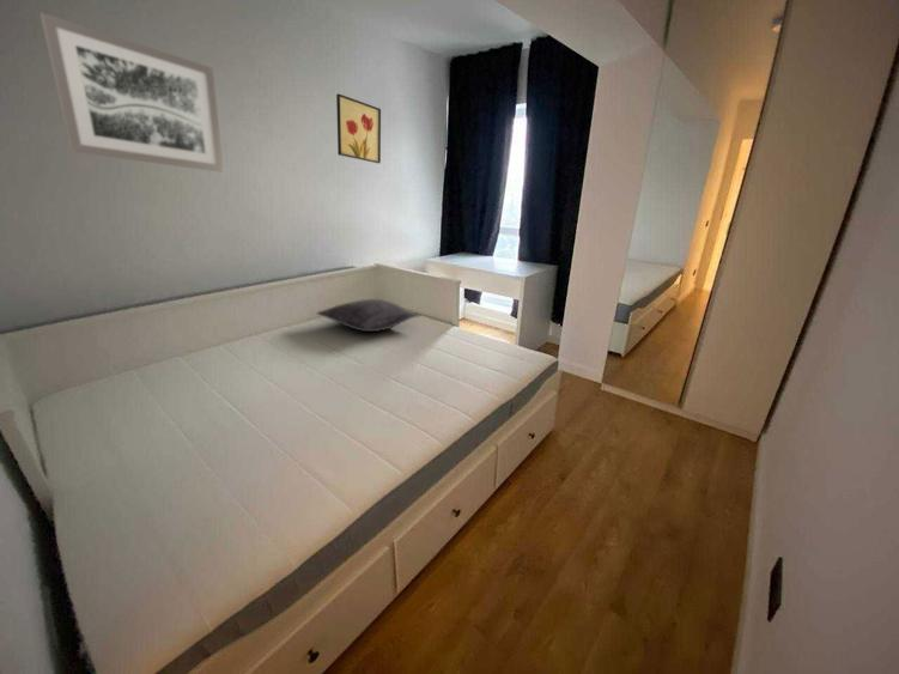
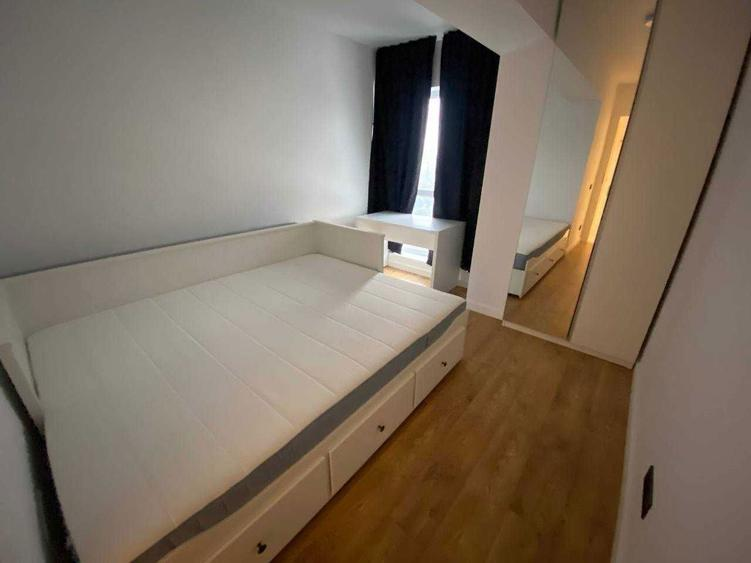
- pillow [316,298,421,333]
- wall art [38,11,225,174]
- wall art [335,93,382,164]
